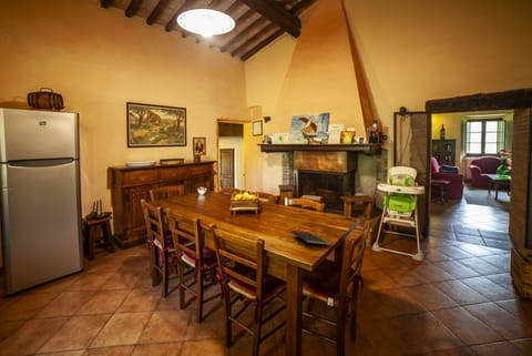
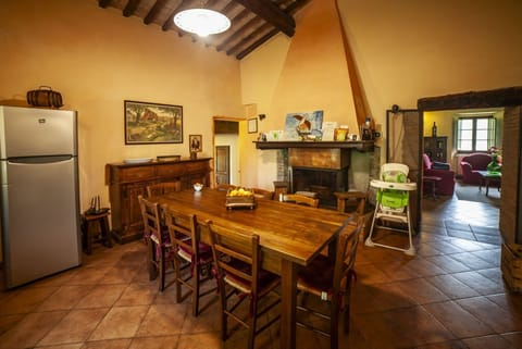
- notepad [290,230,331,250]
